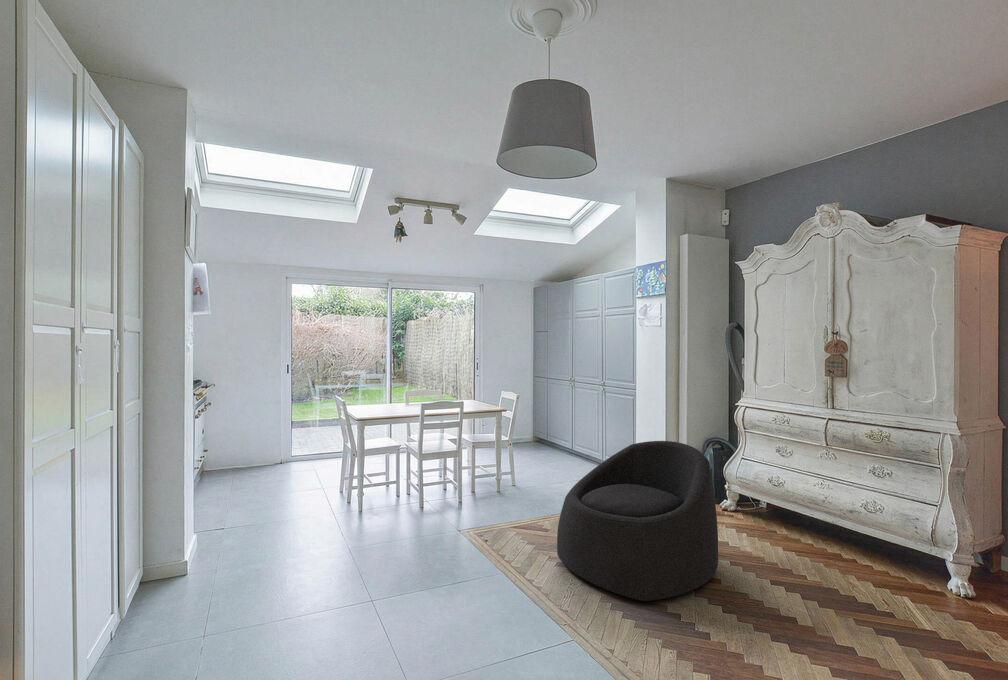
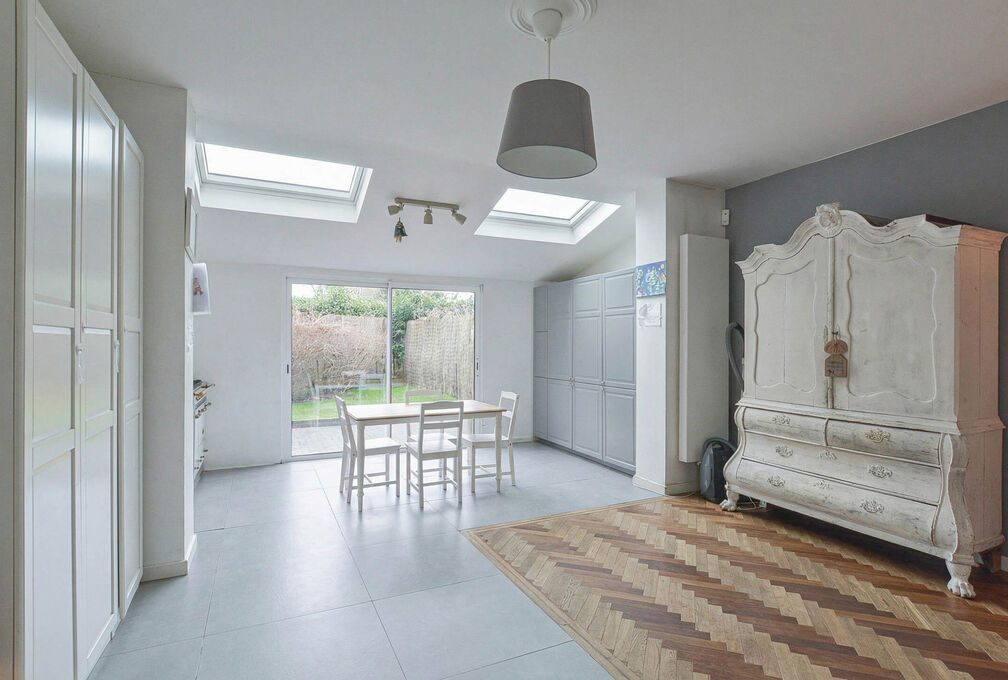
- armchair [556,440,719,602]
